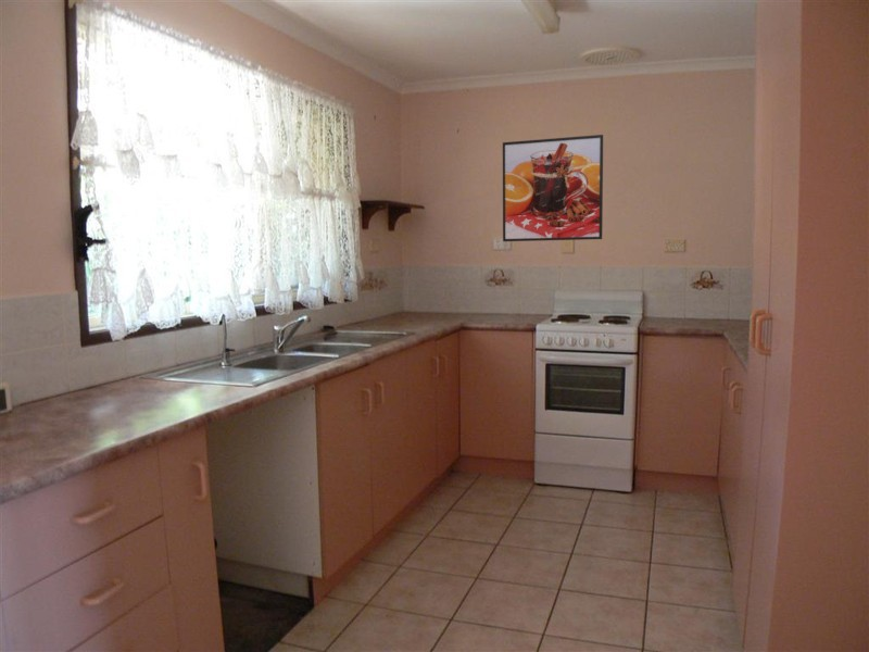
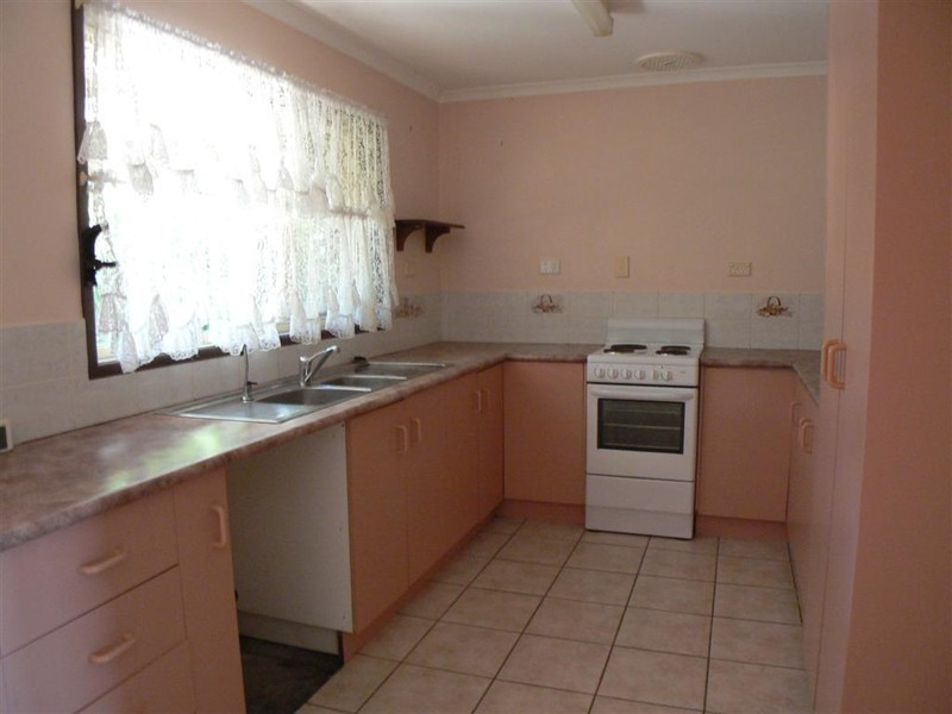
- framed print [502,134,604,242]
